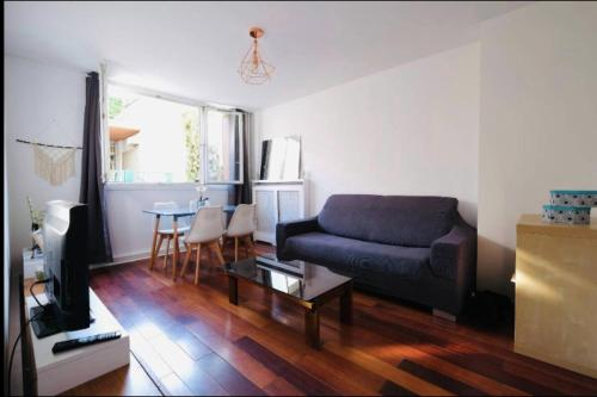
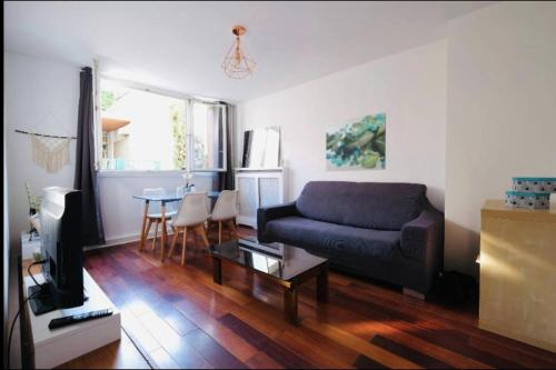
+ wall art [325,111,387,172]
